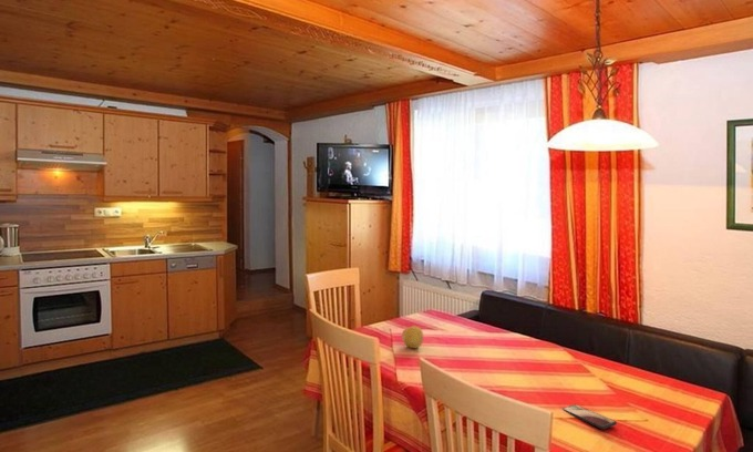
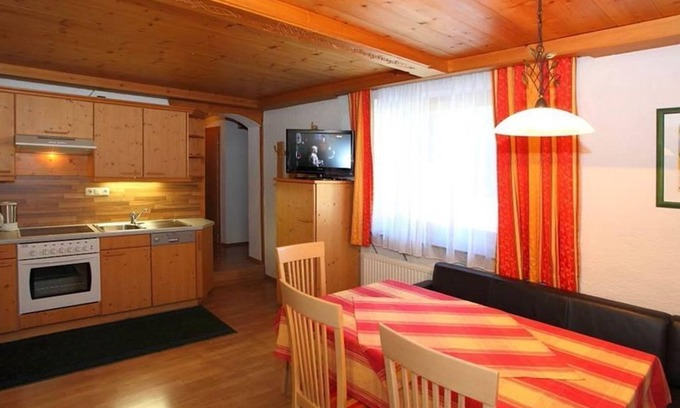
- fruit [401,325,424,349]
- smartphone [561,403,618,430]
